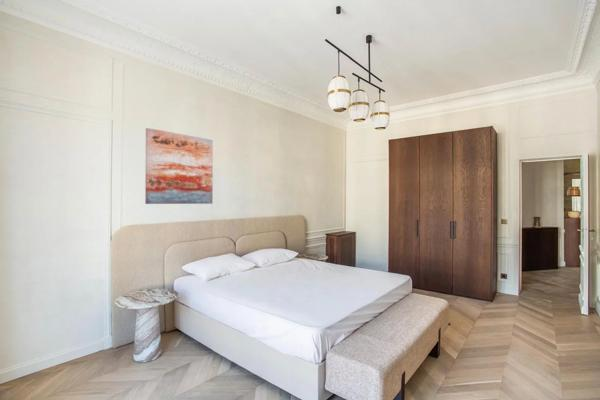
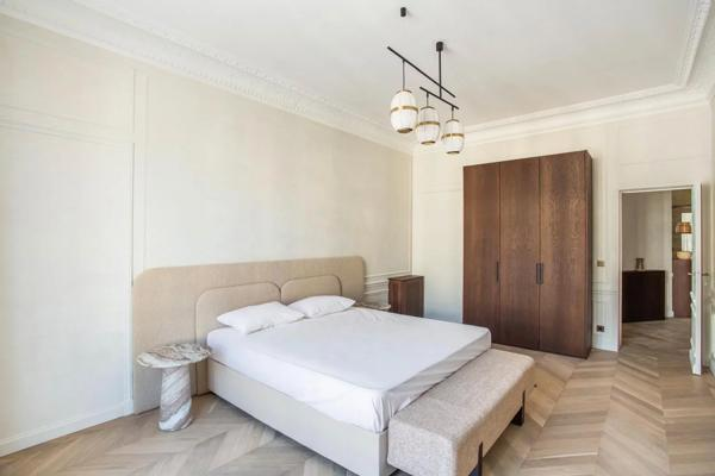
- wall art [144,127,214,205]
